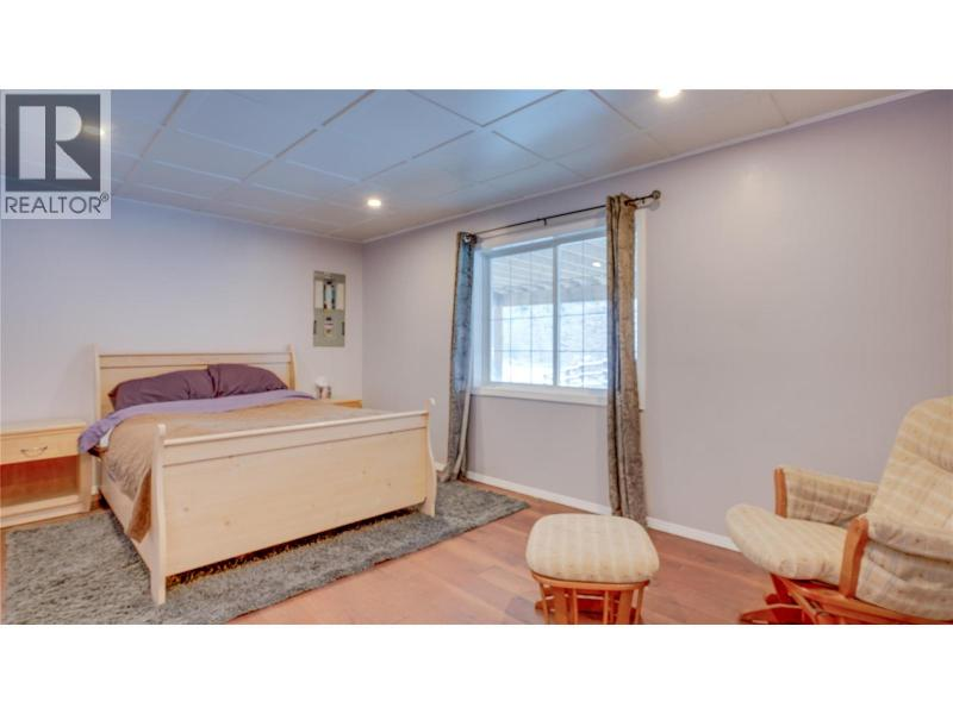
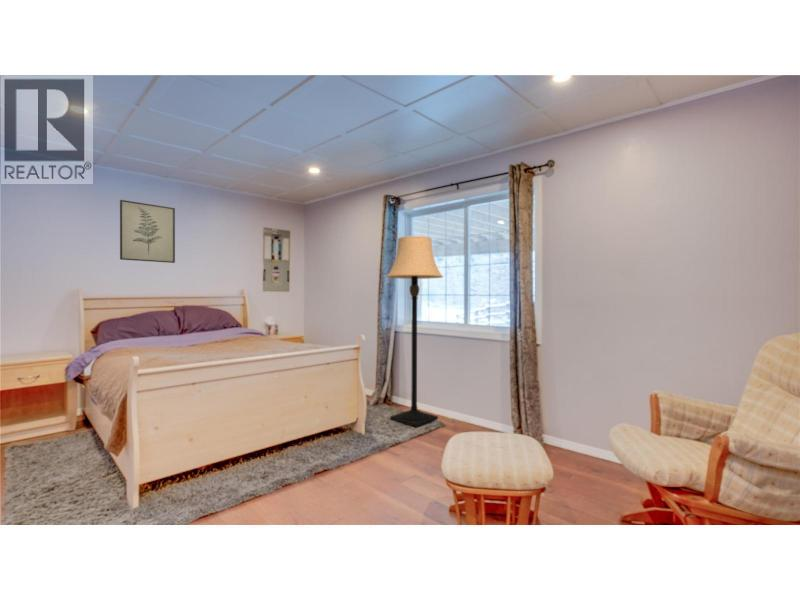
+ lamp [385,235,444,428]
+ wall art [119,199,176,264]
